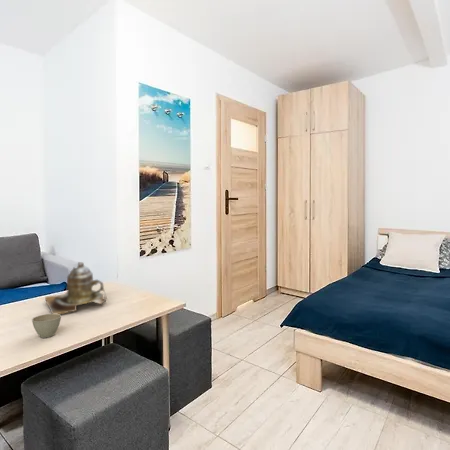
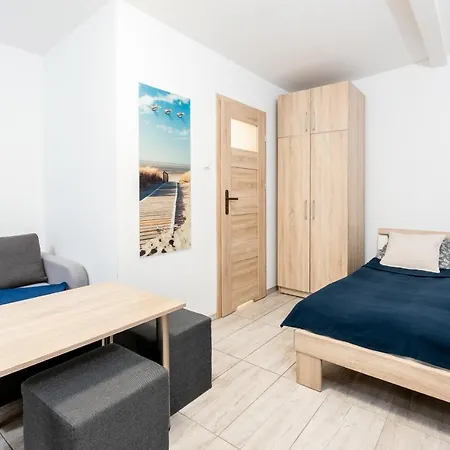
- flower pot [31,313,62,339]
- teapot [44,261,108,315]
